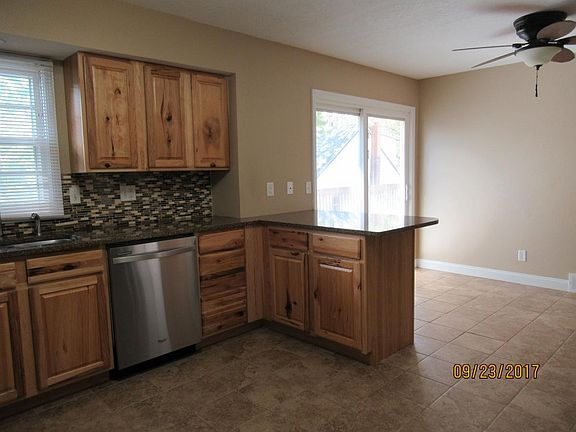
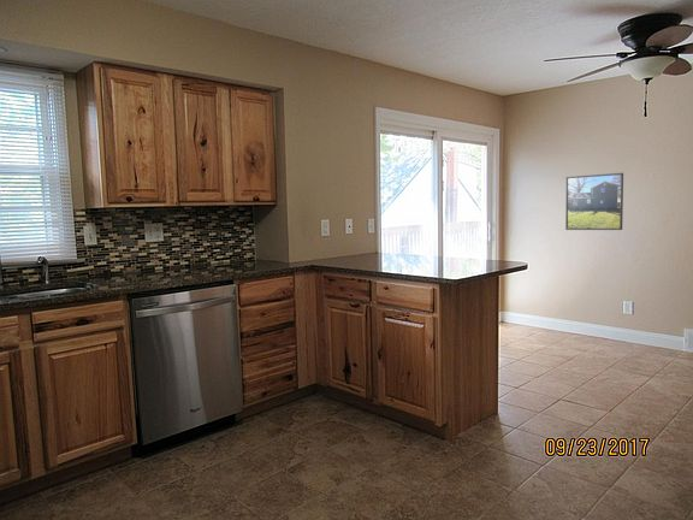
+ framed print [564,172,624,231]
